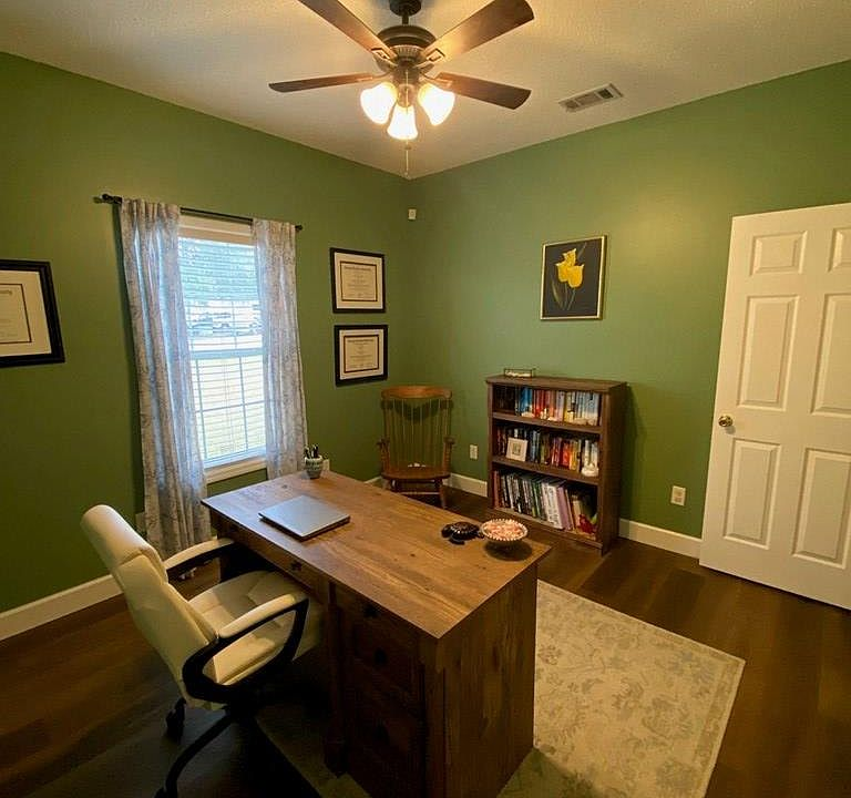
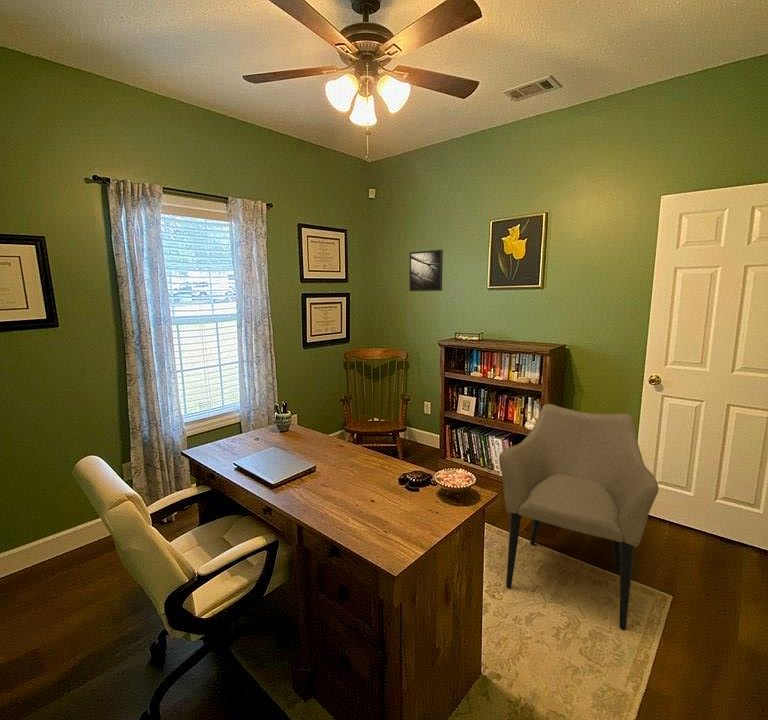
+ armchair [498,403,660,630]
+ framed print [408,249,444,292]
